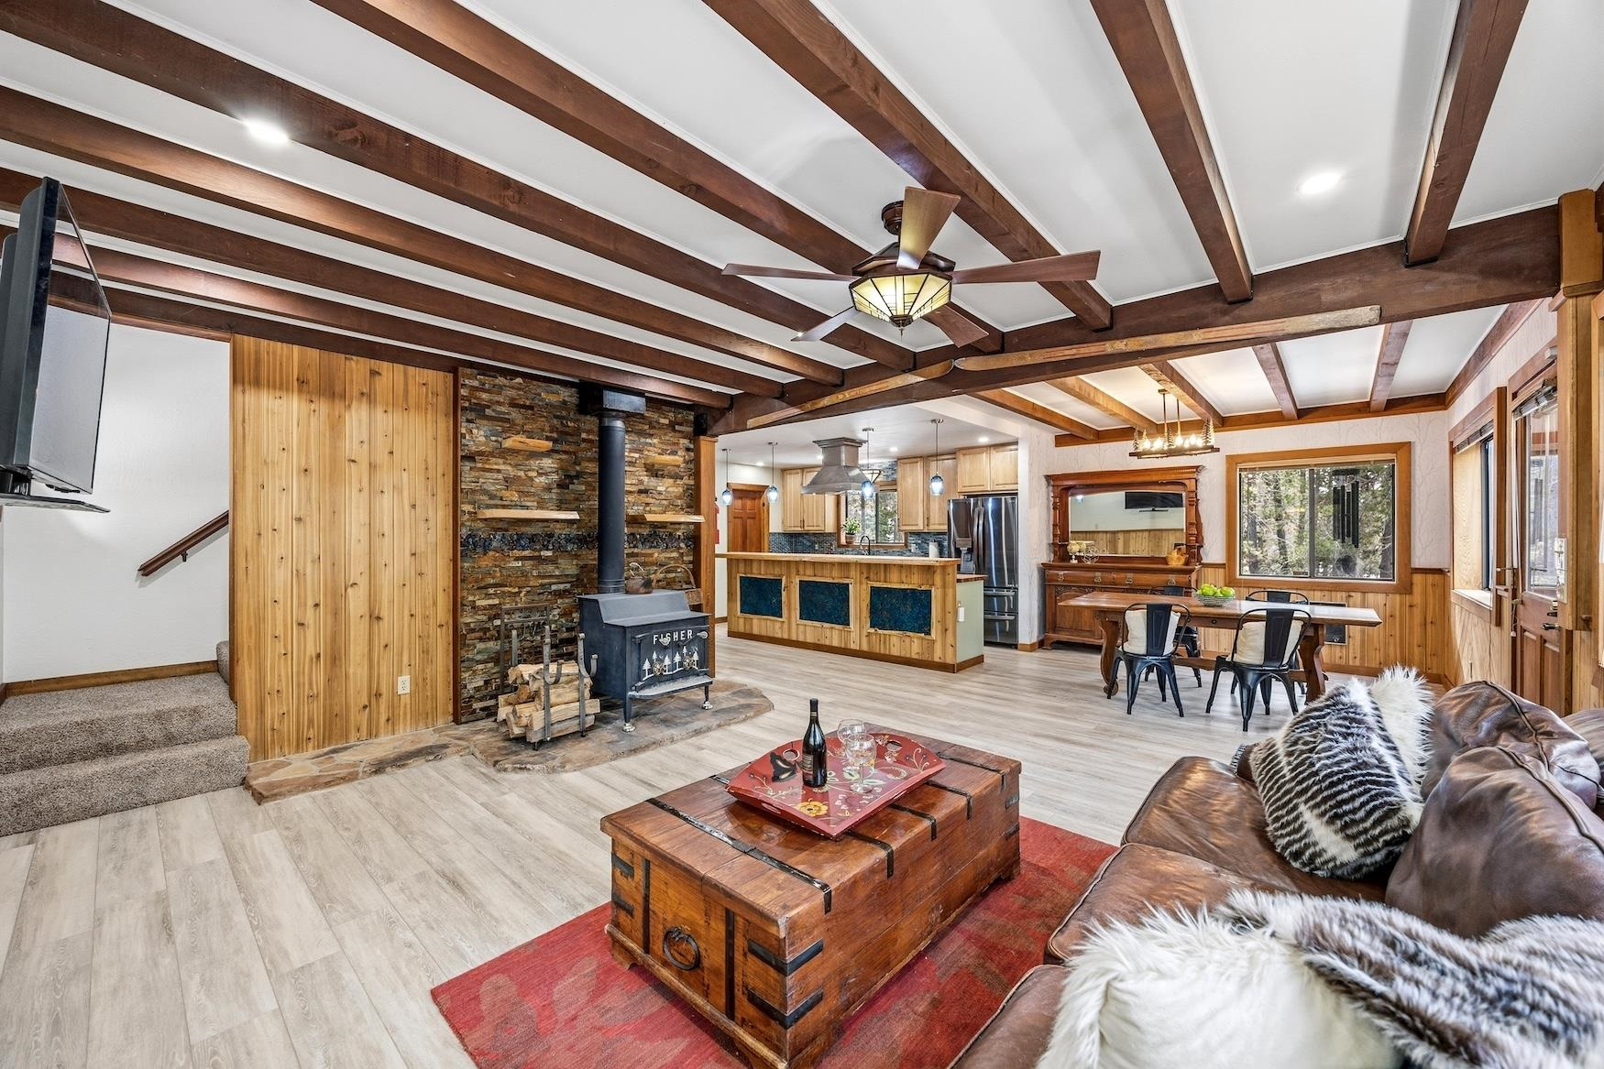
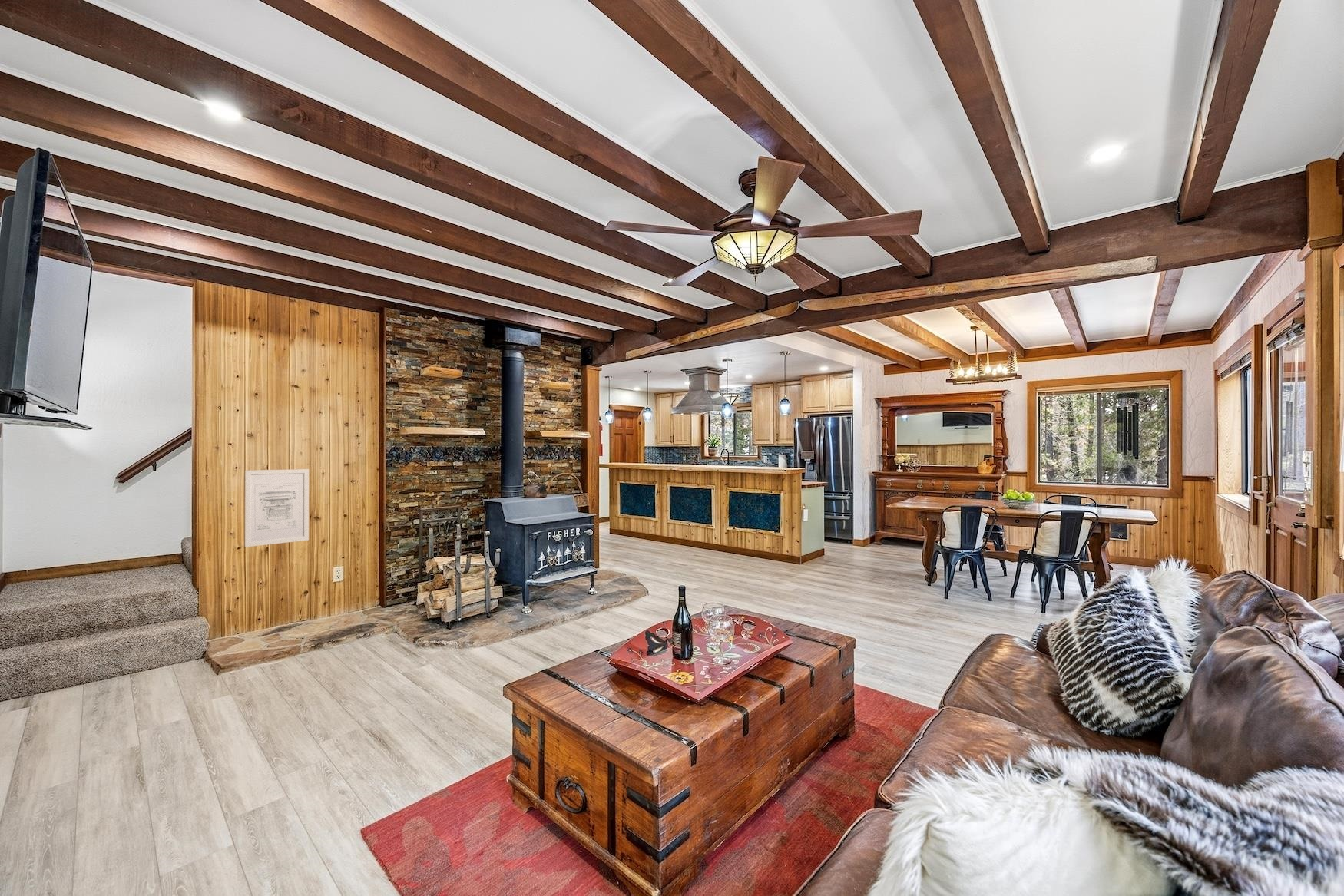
+ wall art [244,468,310,548]
